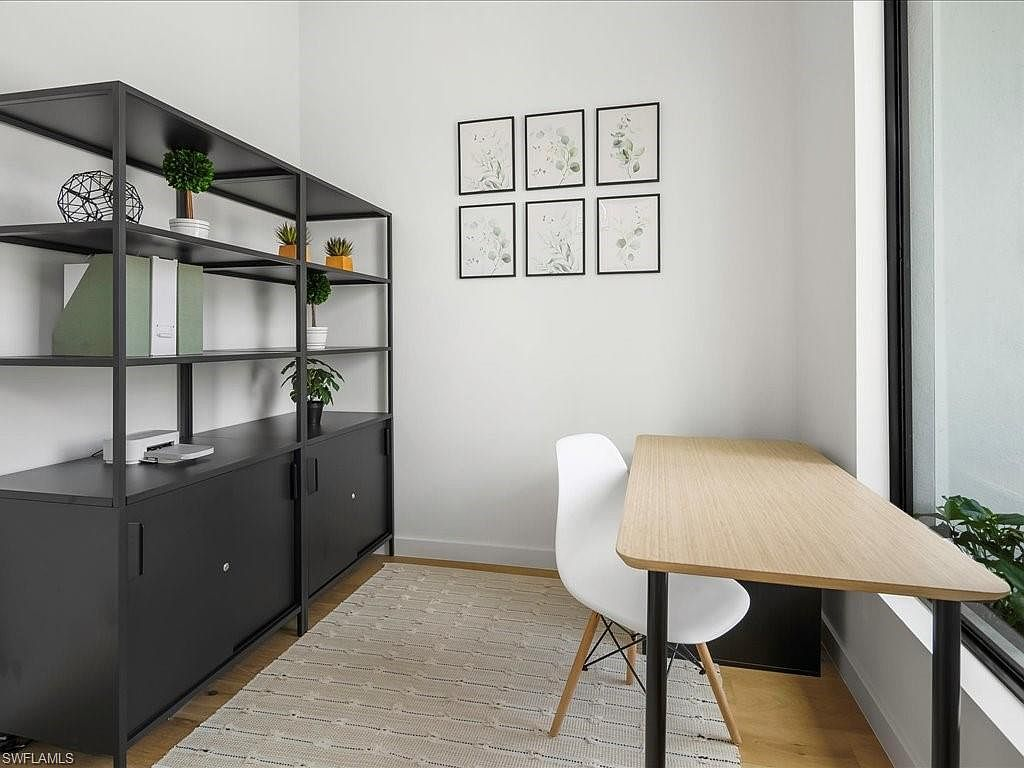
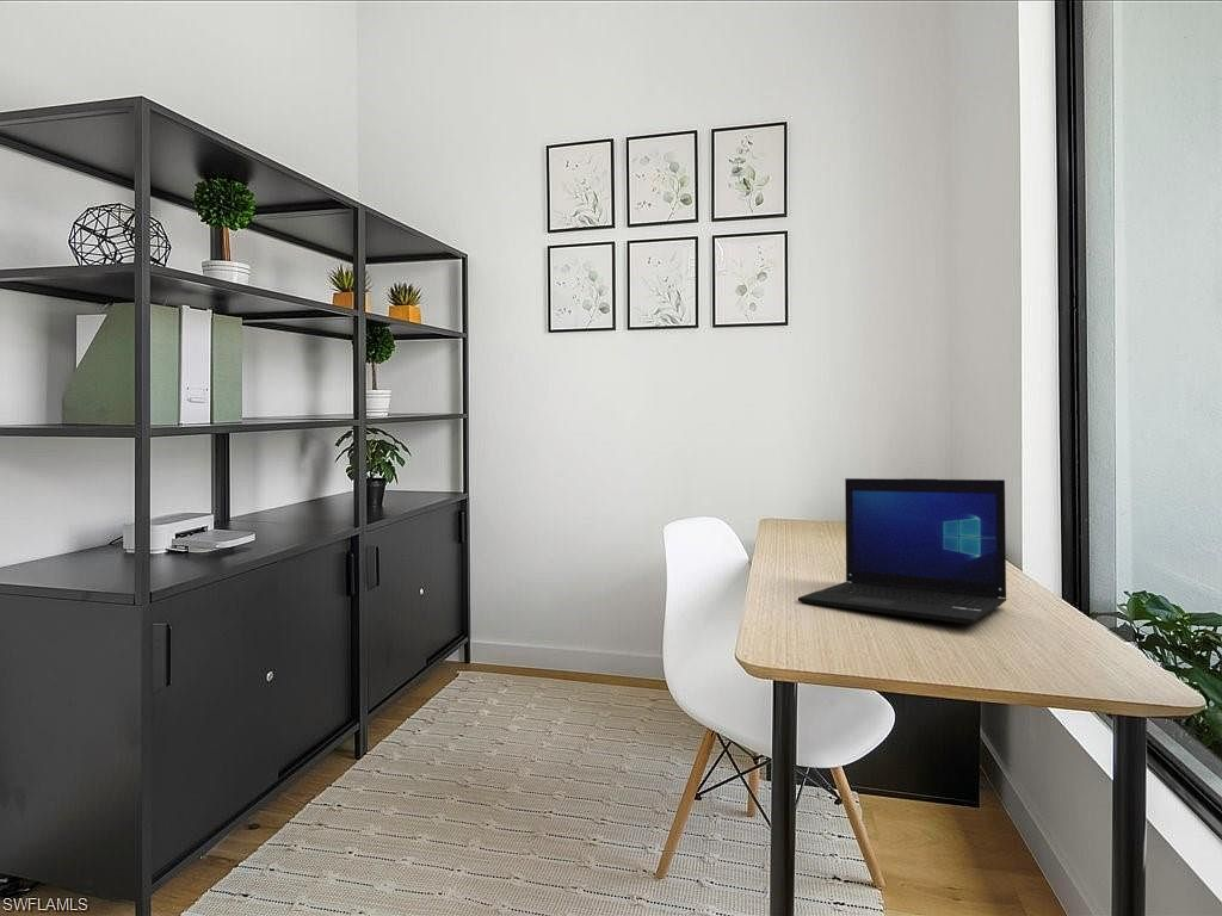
+ laptop [797,477,1007,625]
